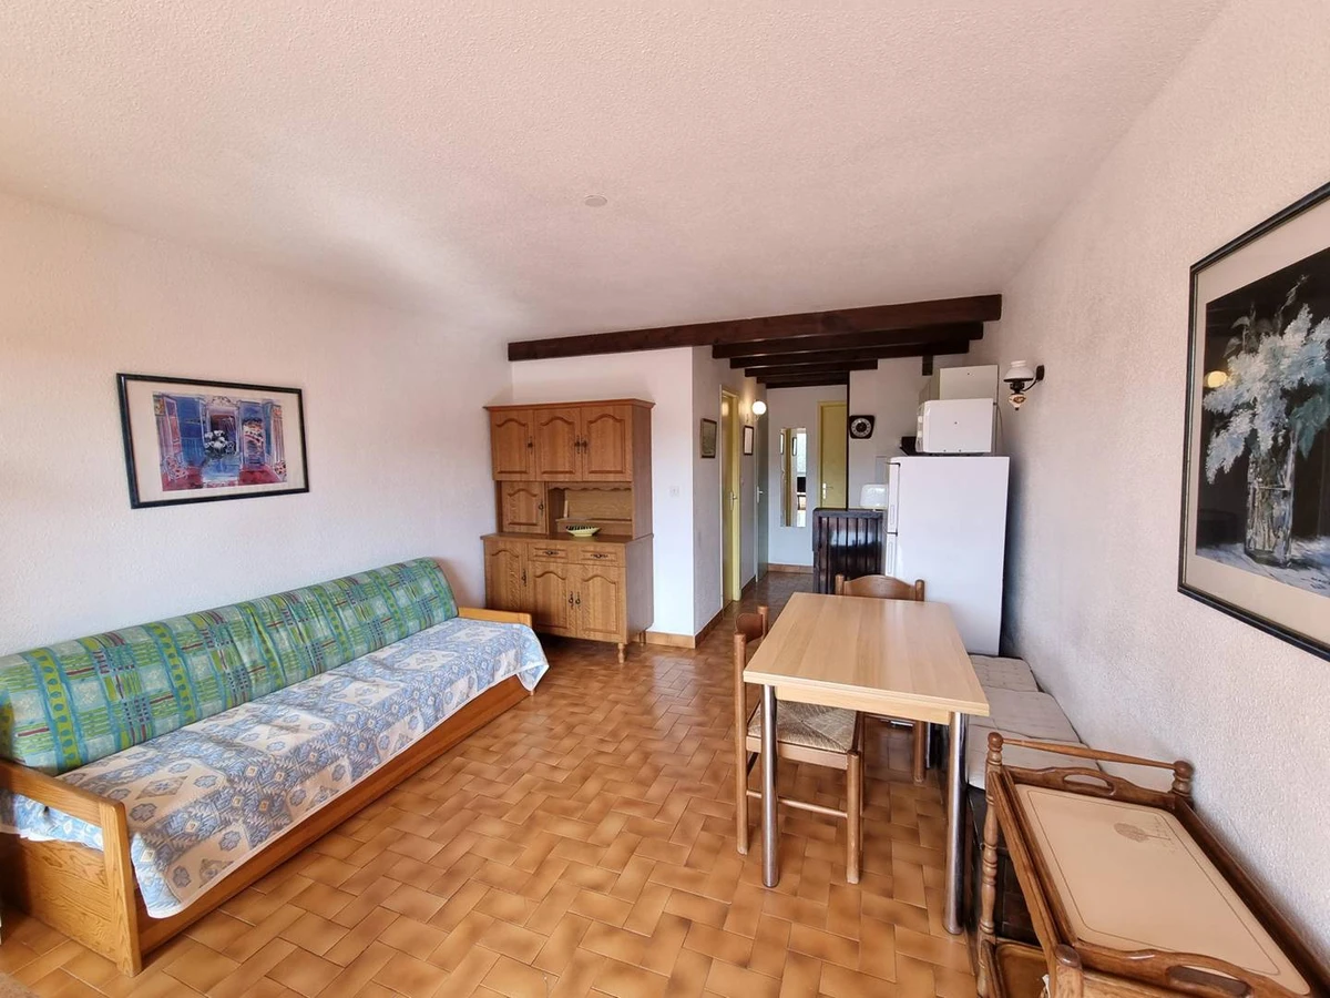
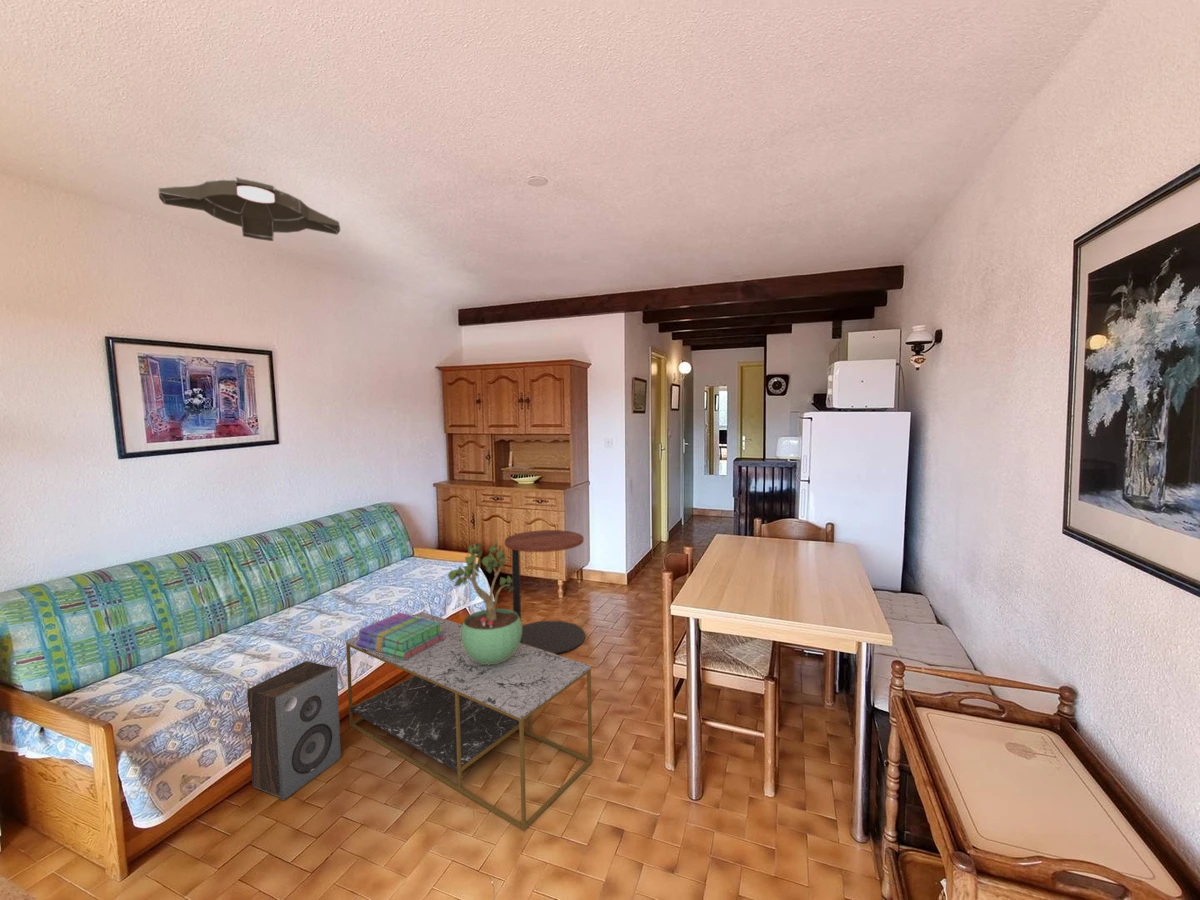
+ ceiling light [157,176,341,242]
+ speaker [246,660,342,801]
+ potted plant [447,540,523,665]
+ side table [504,529,586,655]
+ coffee table [345,611,593,832]
+ books [356,612,445,661]
